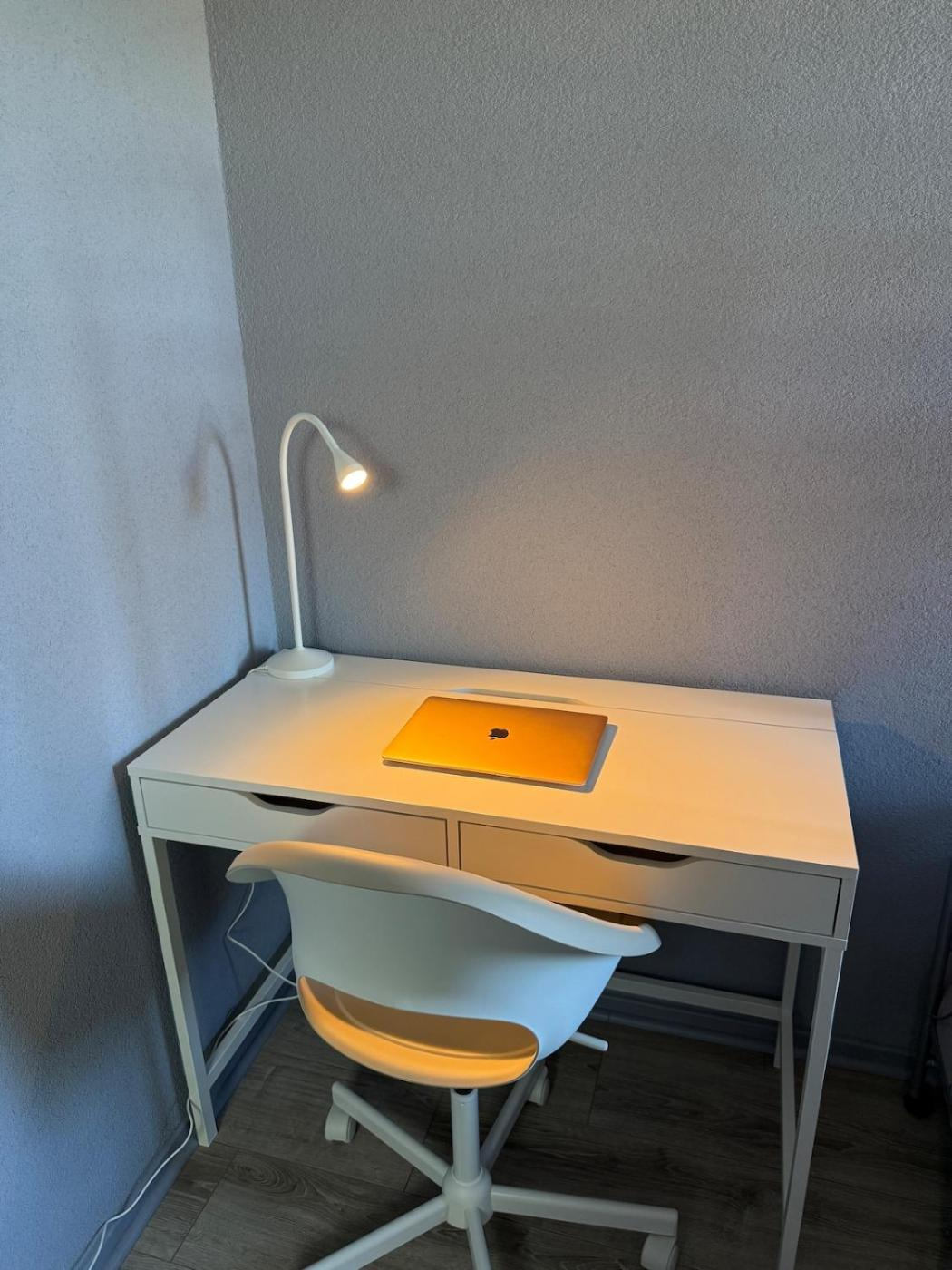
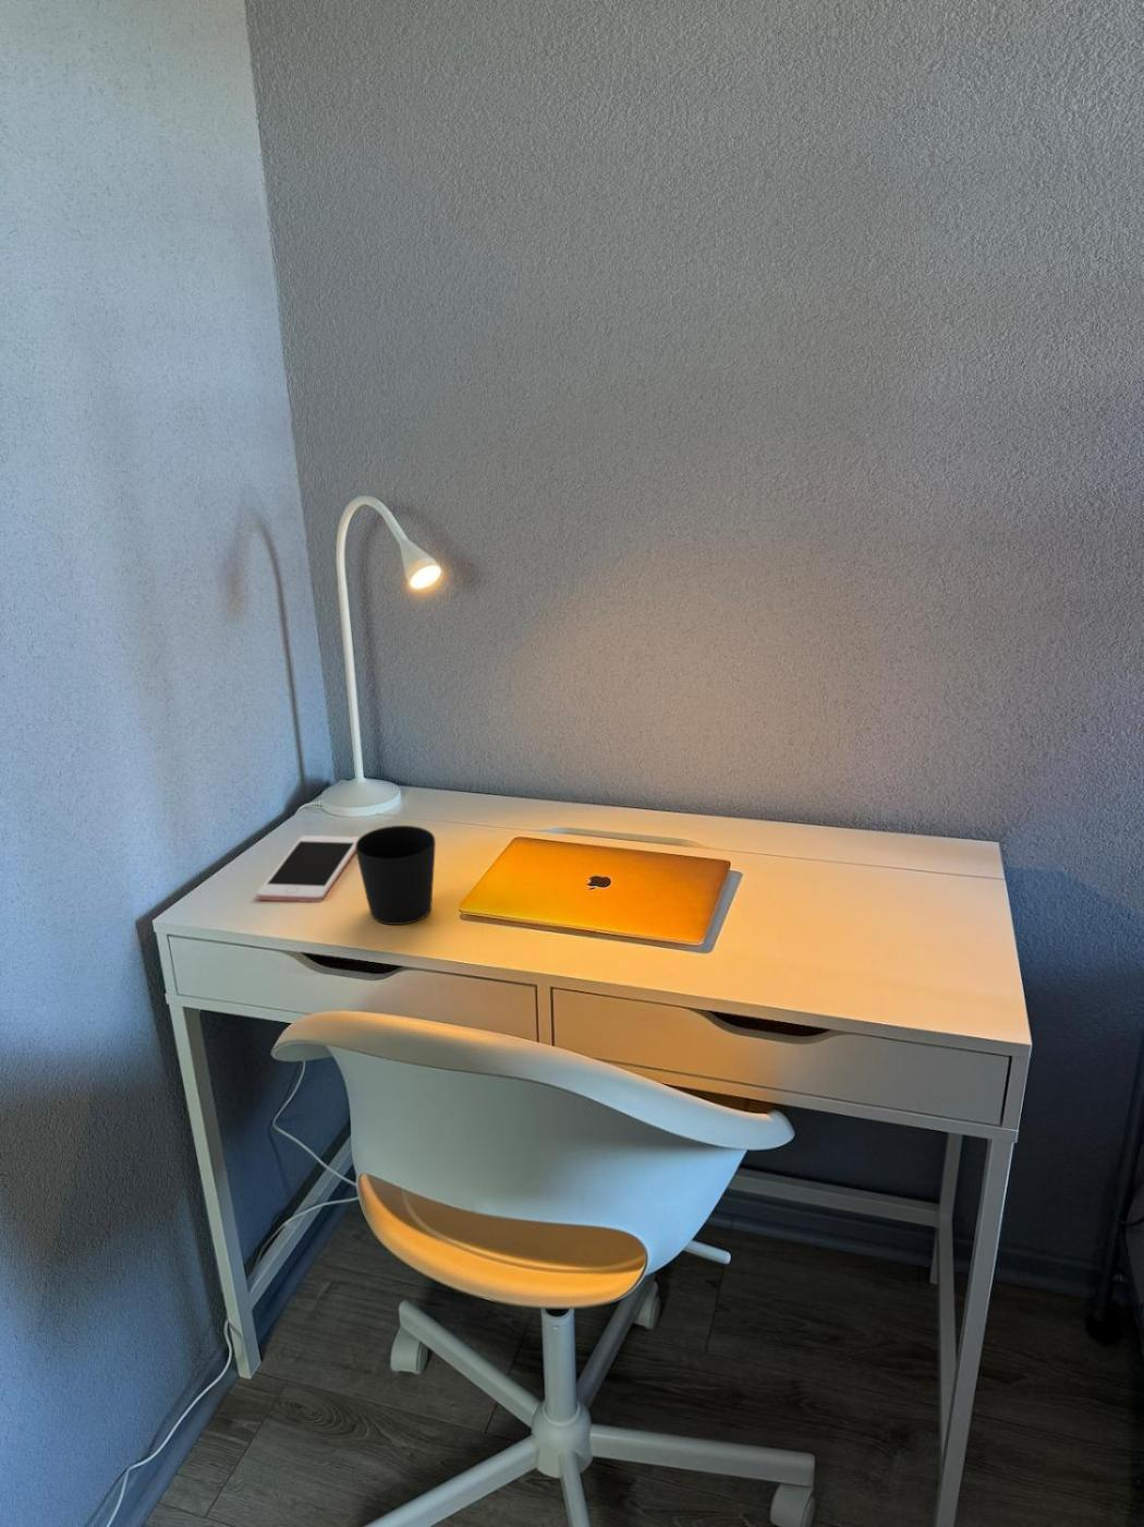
+ cup [356,825,437,926]
+ cell phone [256,834,361,903]
